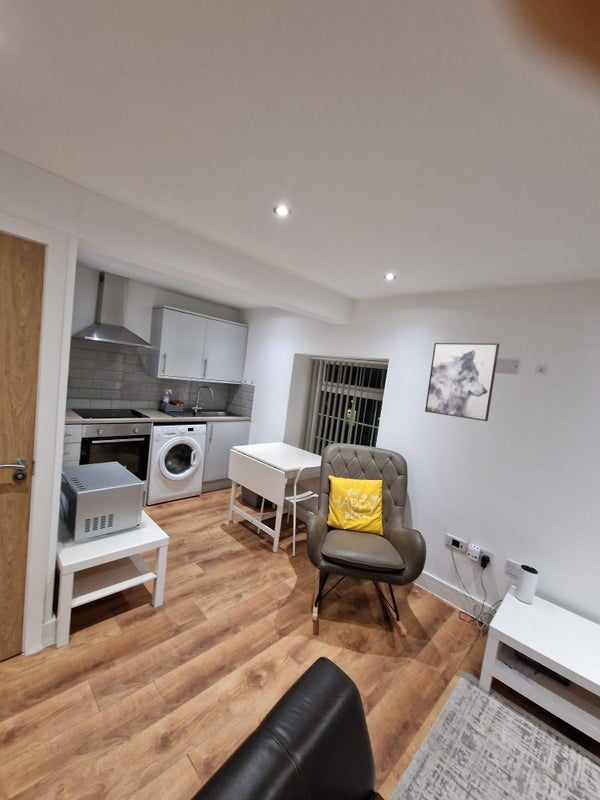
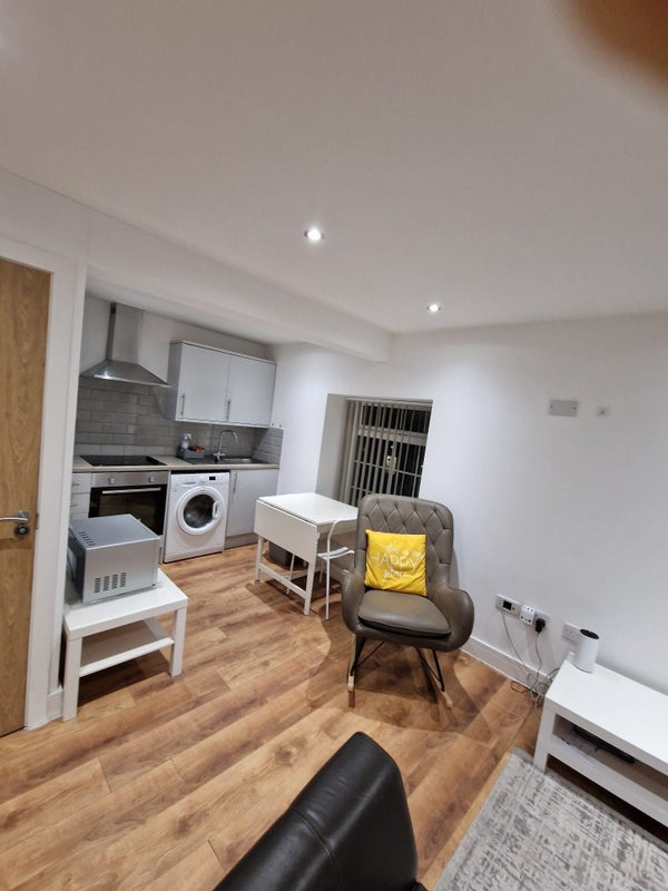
- wall art [424,342,500,422]
